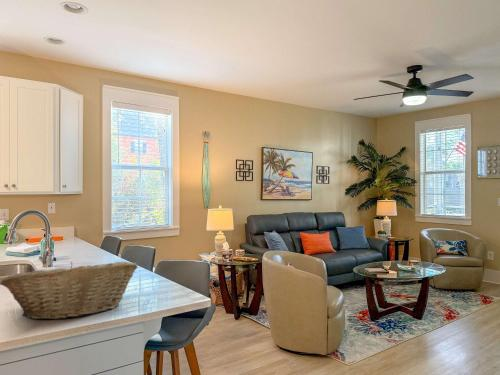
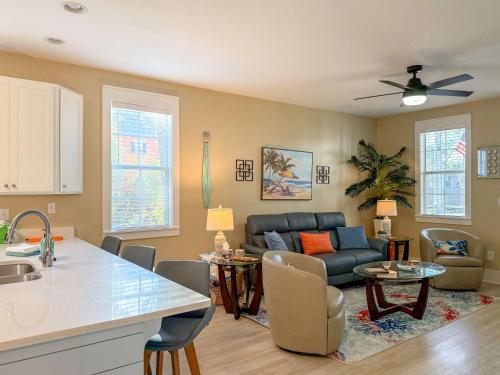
- fruit basket [0,261,138,321]
